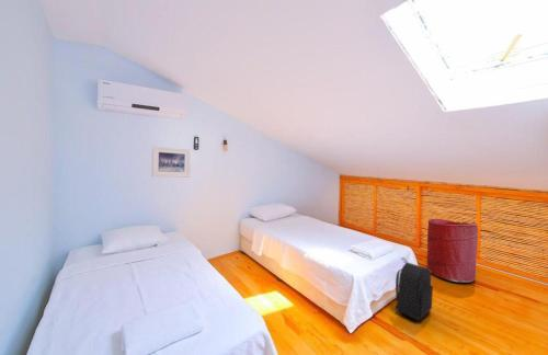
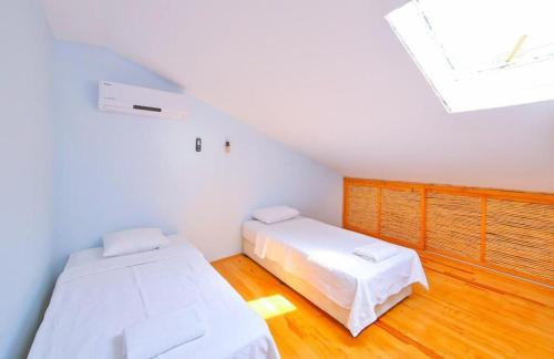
- backpack [393,256,434,321]
- laundry hamper [426,218,479,284]
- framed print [150,146,192,179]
